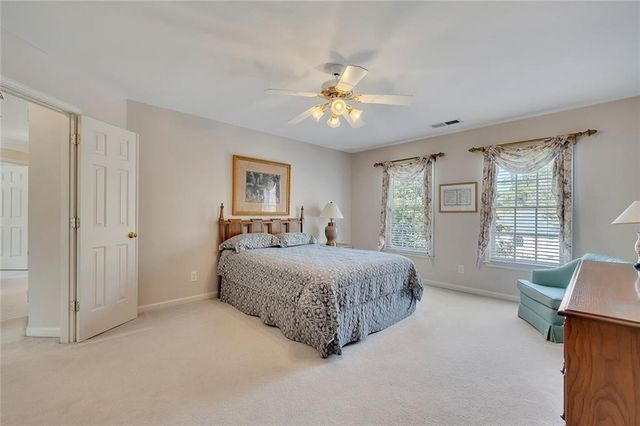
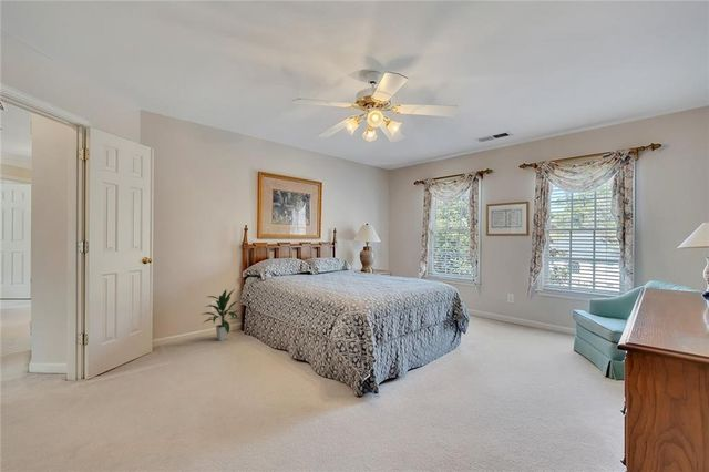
+ indoor plant [201,288,240,341]
